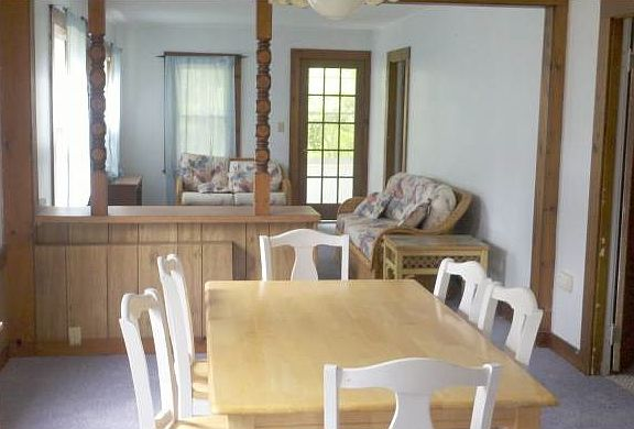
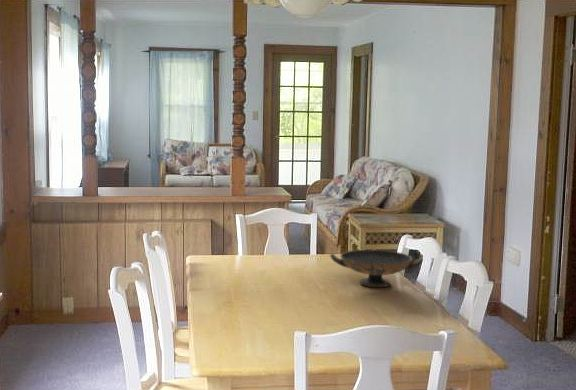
+ decorative bowl [329,249,424,288]
